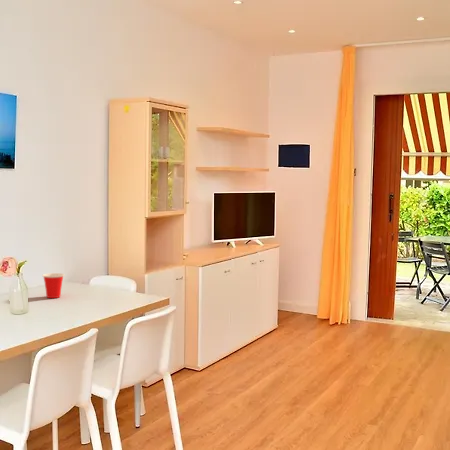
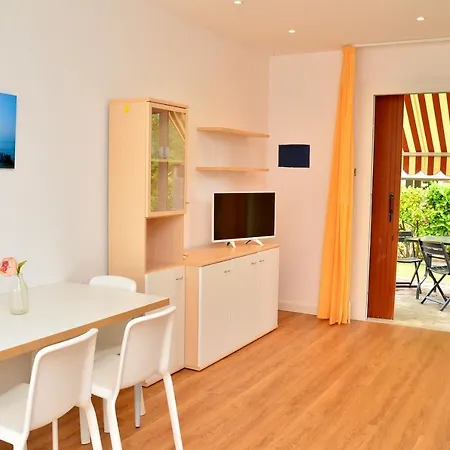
- cup [41,272,66,299]
